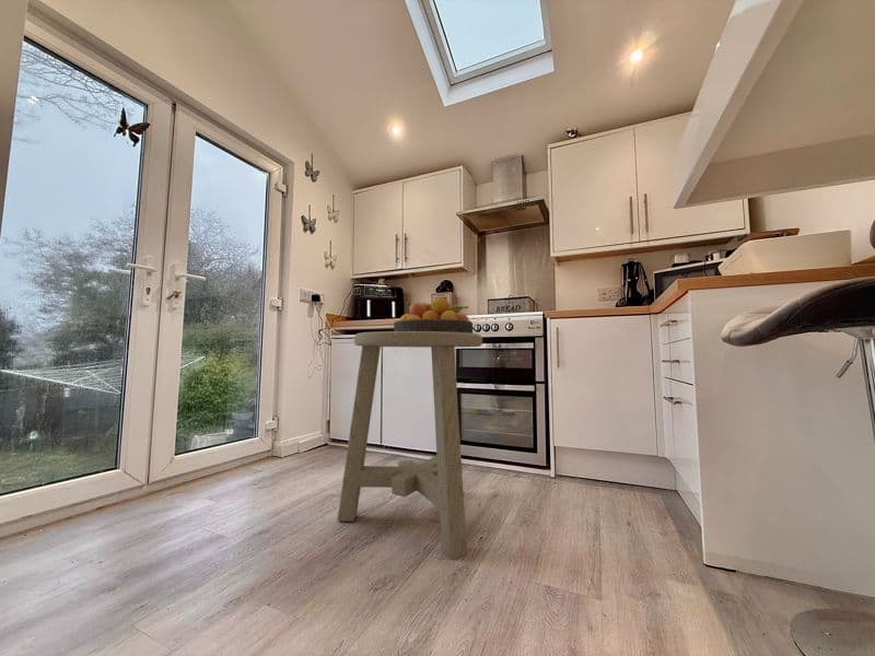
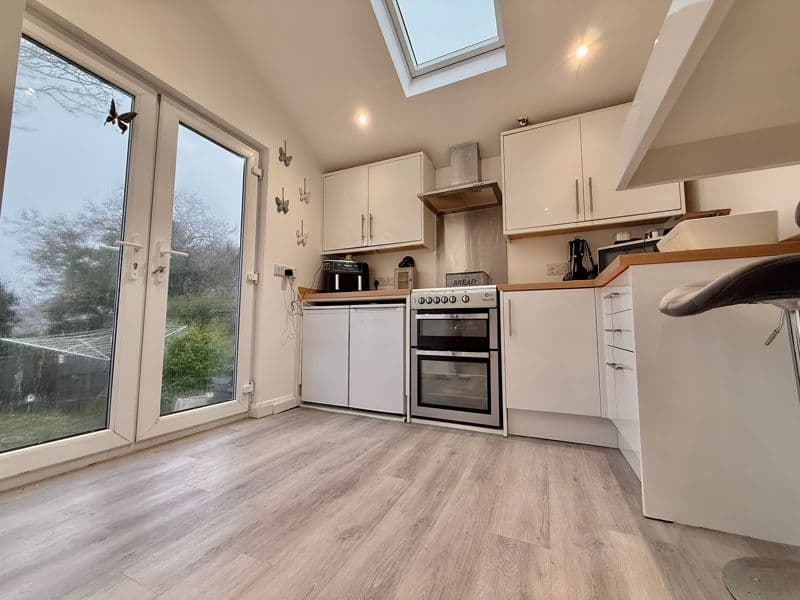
- stool [337,330,483,561]
- fruit bowl [393,296,475,333]
